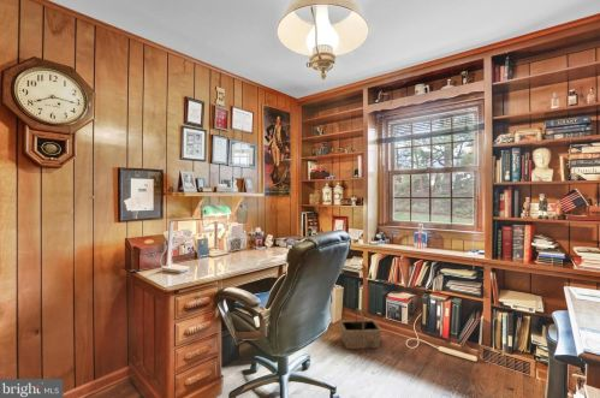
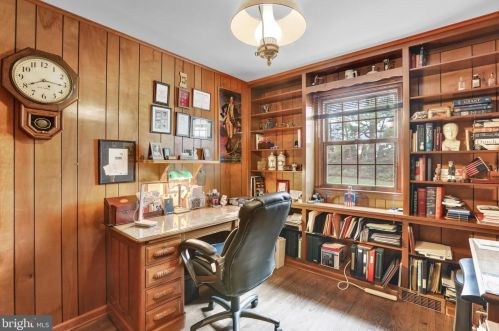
- basket [339,307,382,350]
